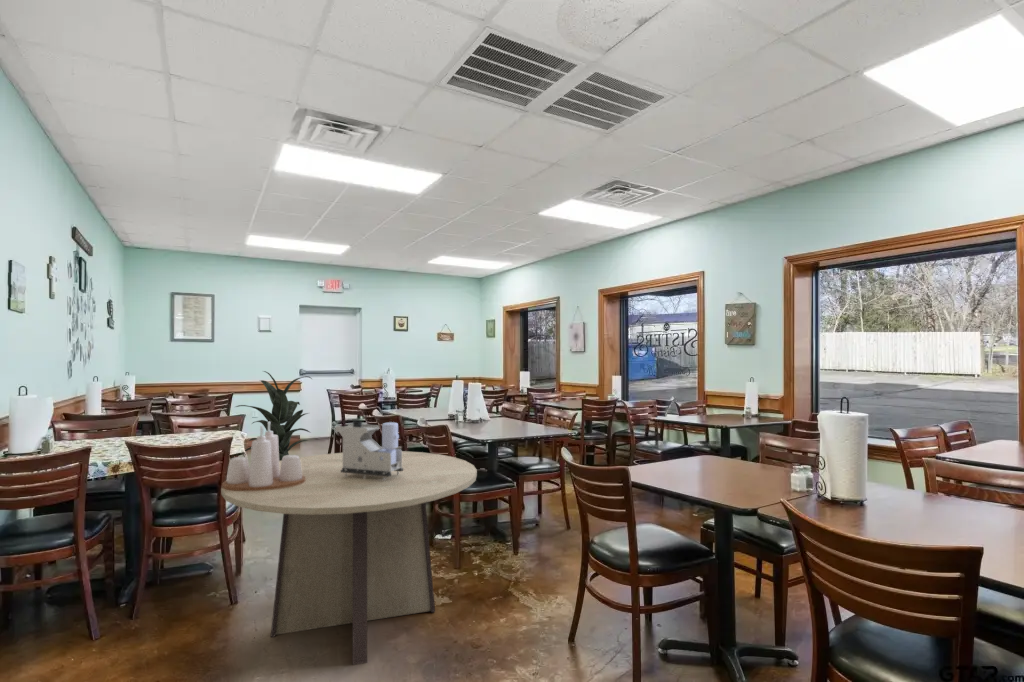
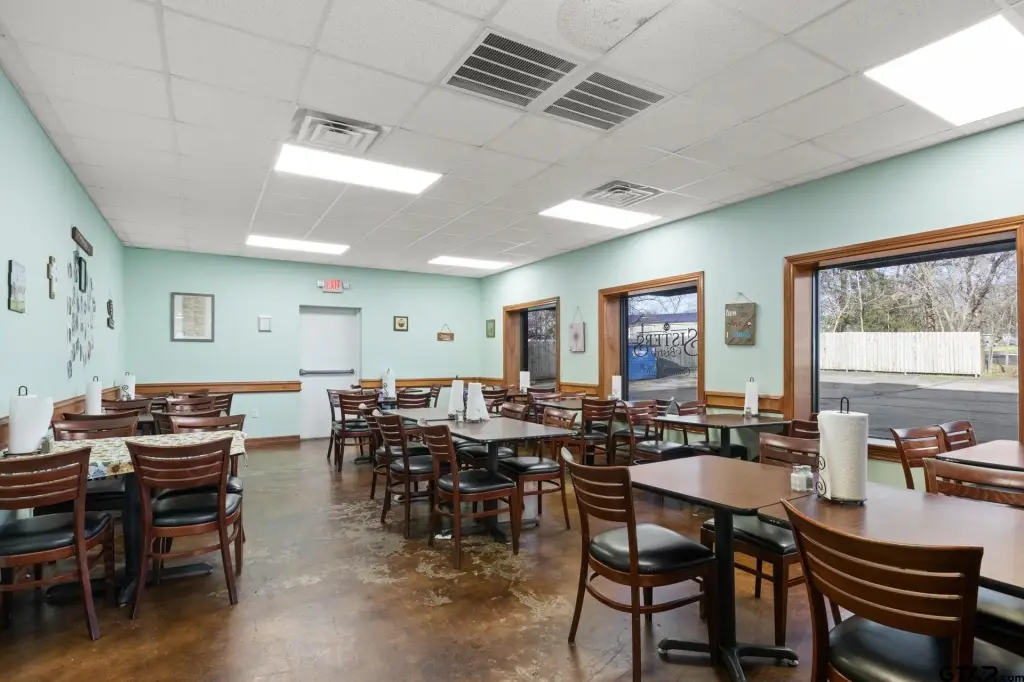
- indoor plant [235,370,313,461]
- condiment set [221,422,305,491]
- dining table [220,450,478,666]
- paper towel holder [334,420,403,481]
